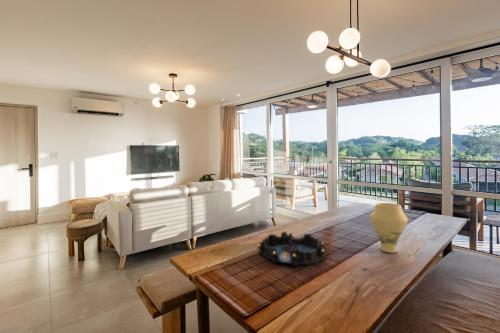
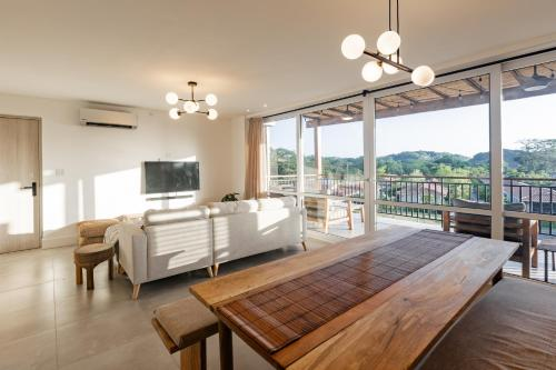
- vase [369,202,409,254]
- decorative bowl [256,230,327,266]
